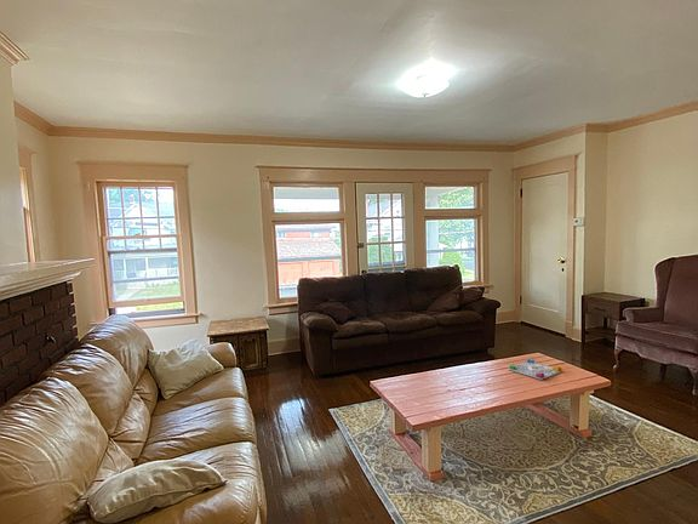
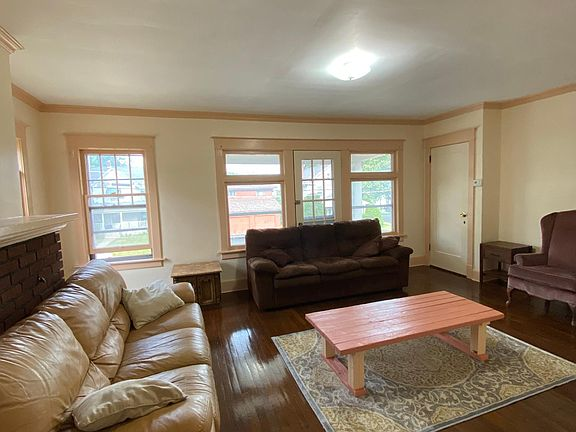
- board game [508,357,563,381]
